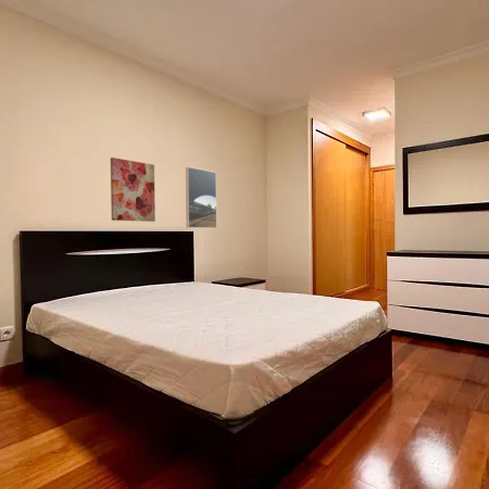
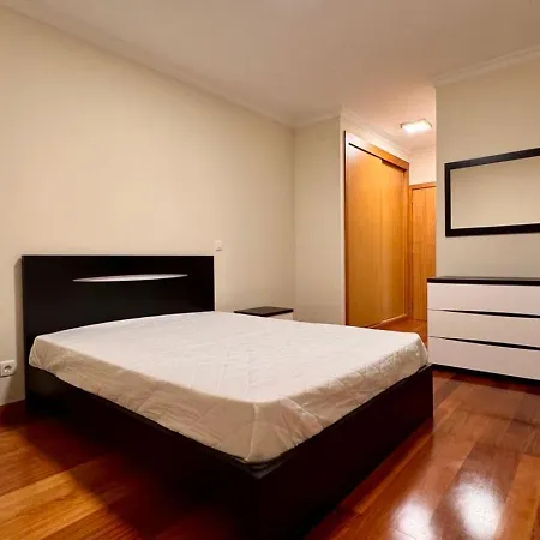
- wall art [110,156,156,223]
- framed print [185,166,218,229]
